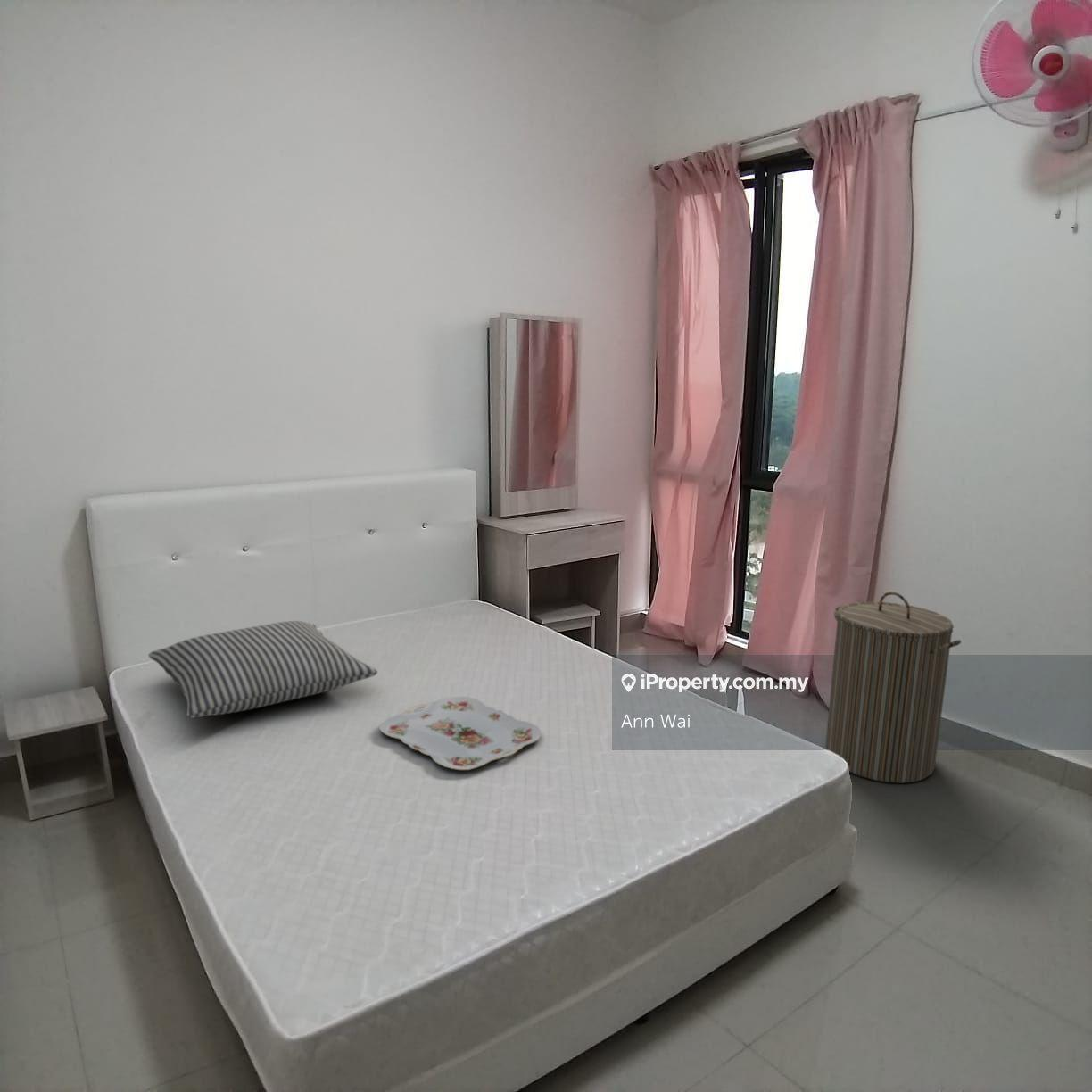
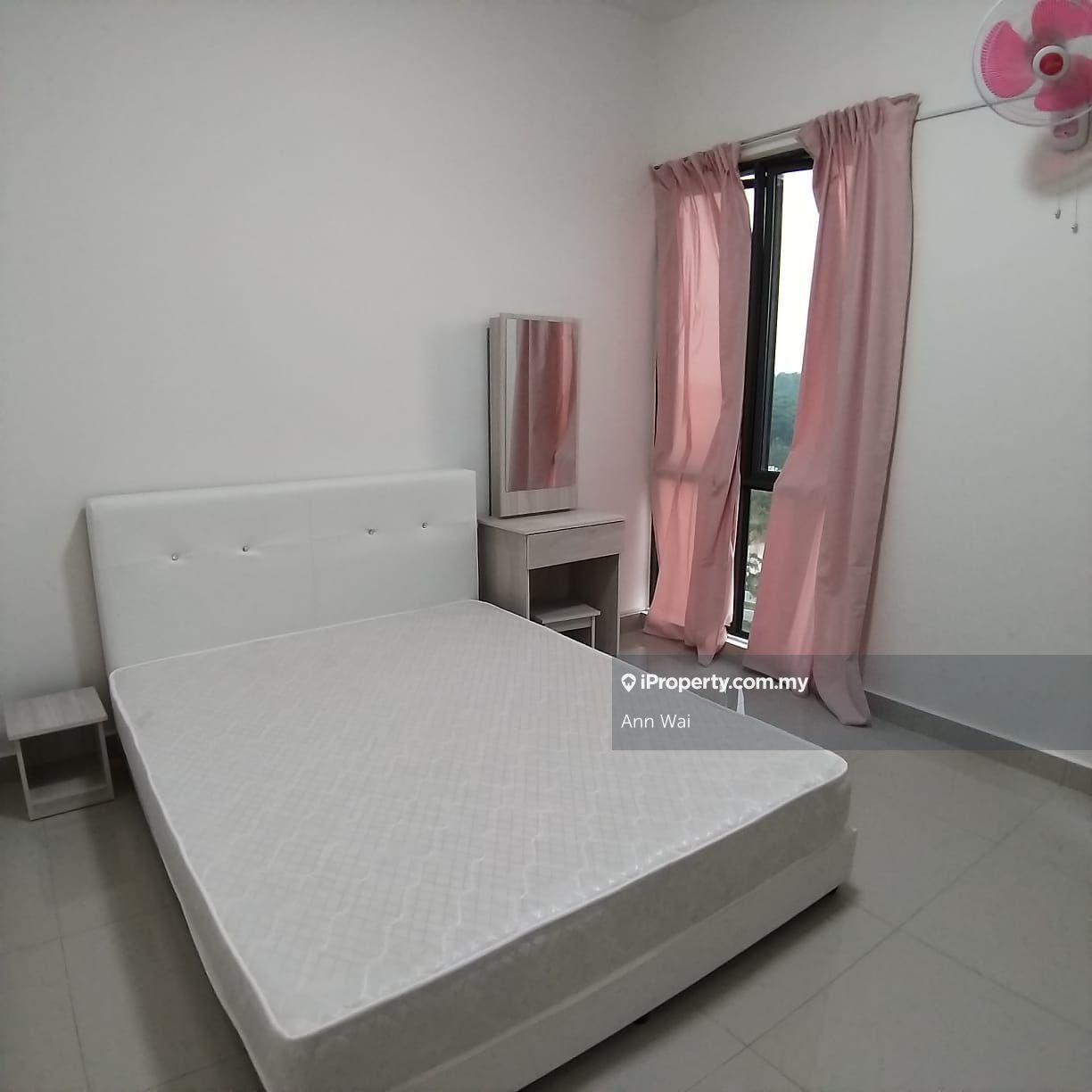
- laundry hamper [824,591,962,784]
- serving tray [378,696,542,771]
- pillow [147,620,378,719]
